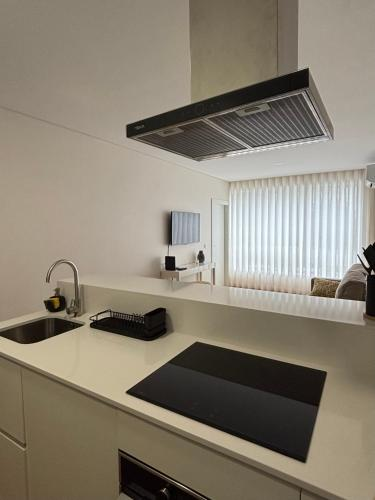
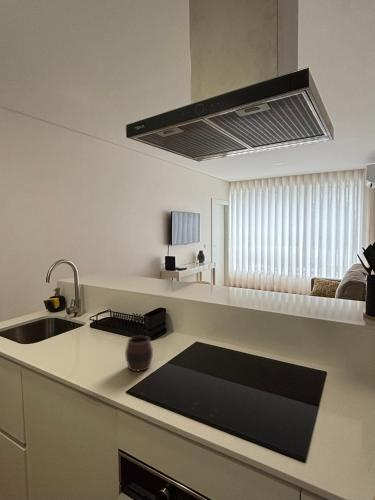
+ cup [124,335,154,373]
